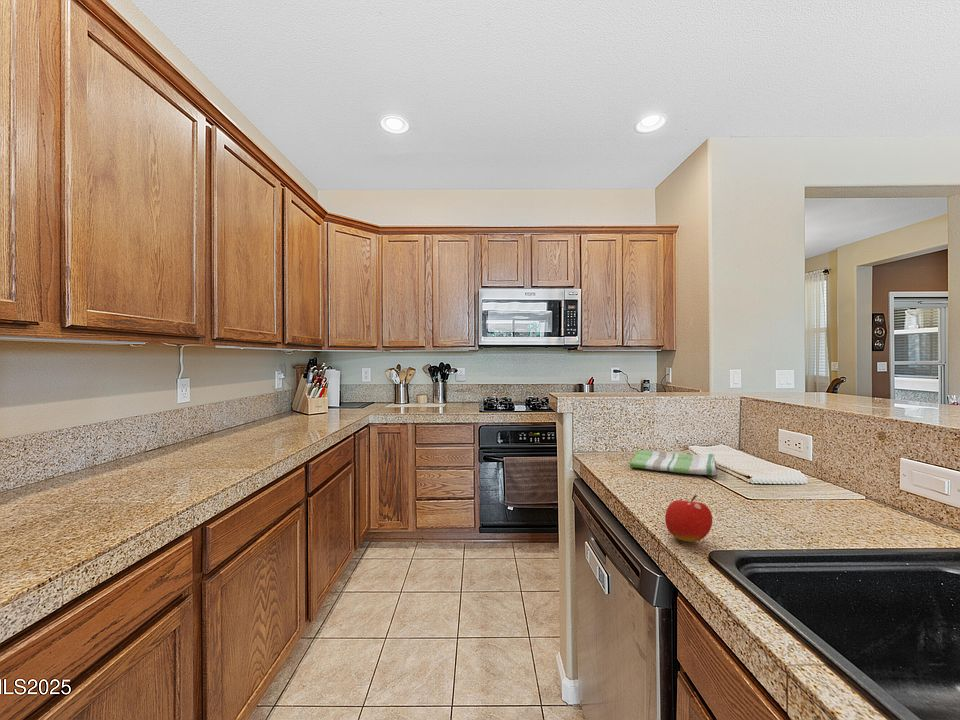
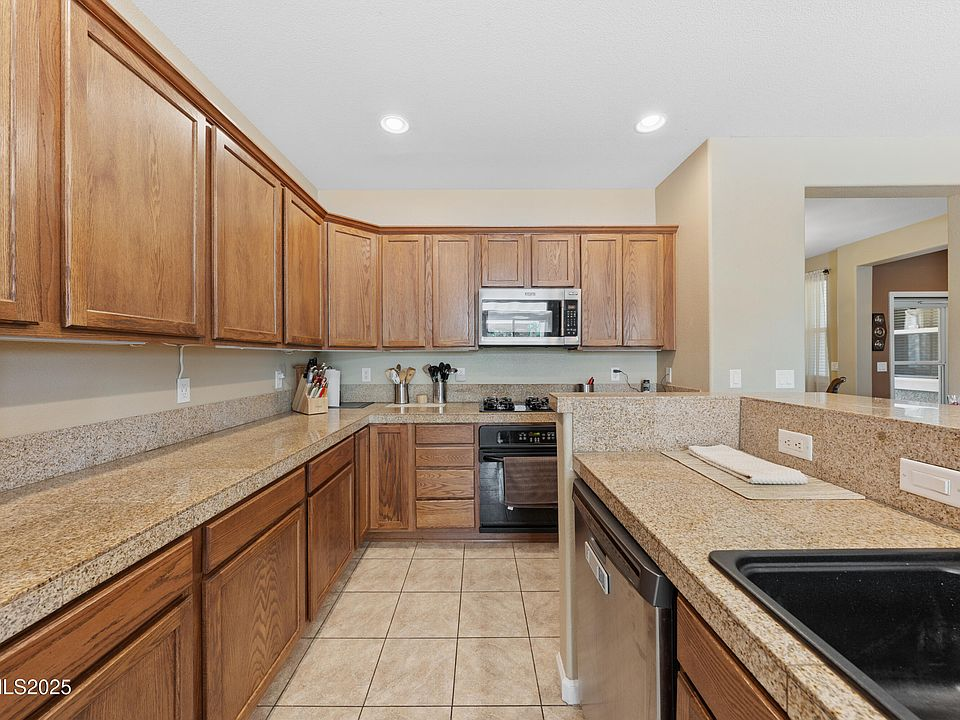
- dish towel [629,449,717,477]
- fruit [664,494,713,543]
